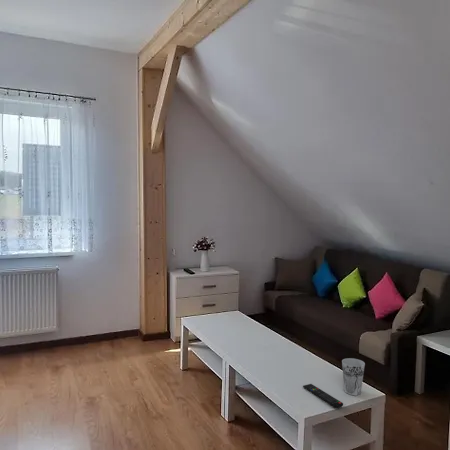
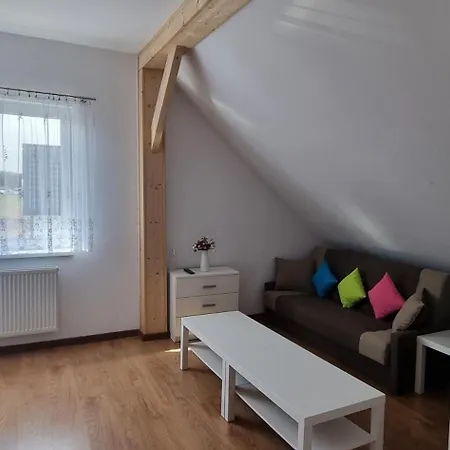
- cup [341,357,366,396]
- remote control [302,383,344,409]
